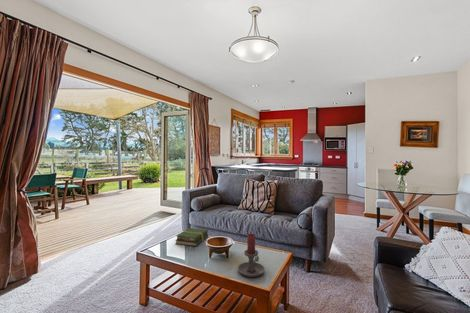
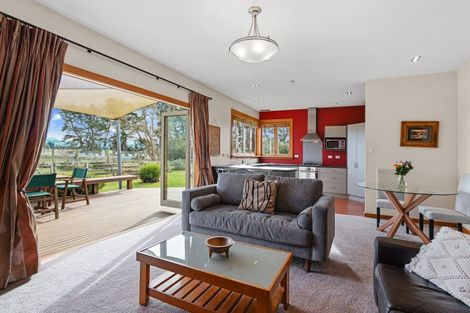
- candle holder [237,233,266,278]
- book [174,227,209,247]
